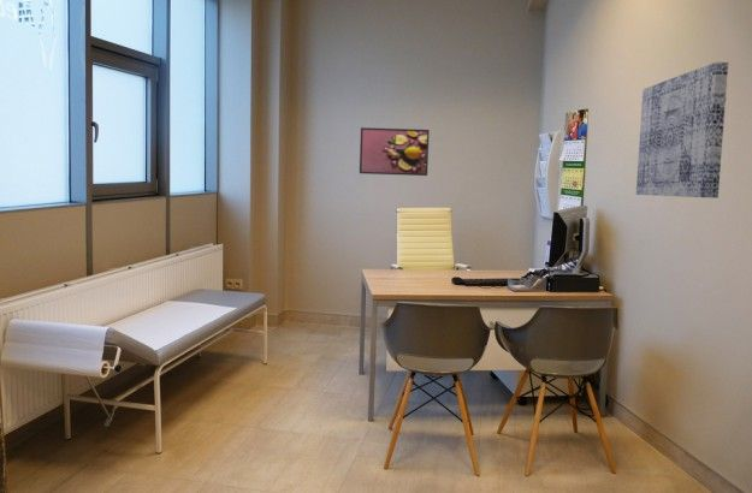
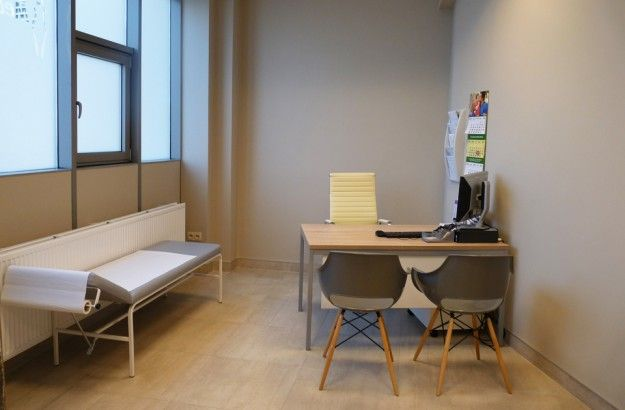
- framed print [359,126,431,177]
- wall art [635,61,729,200]
